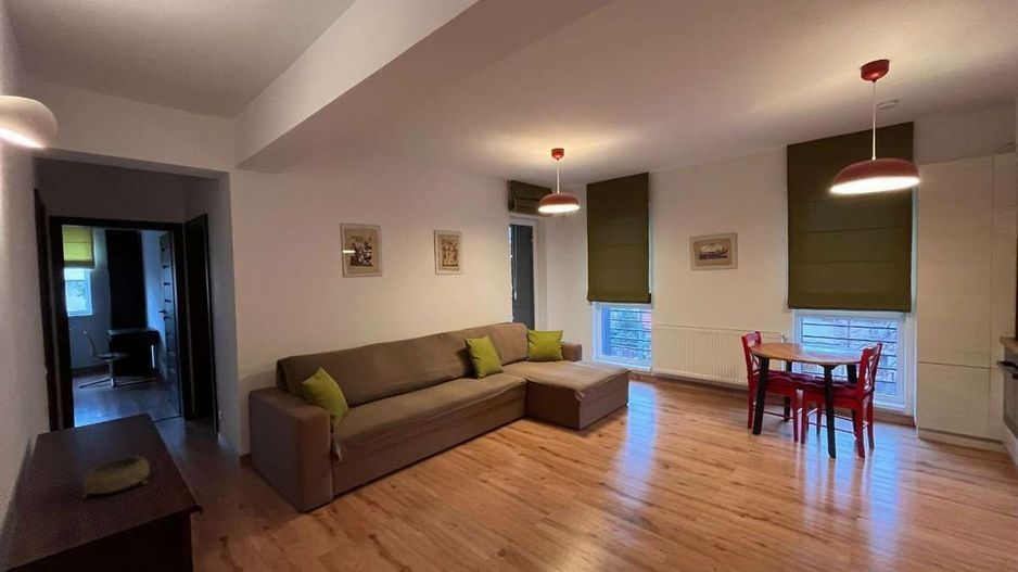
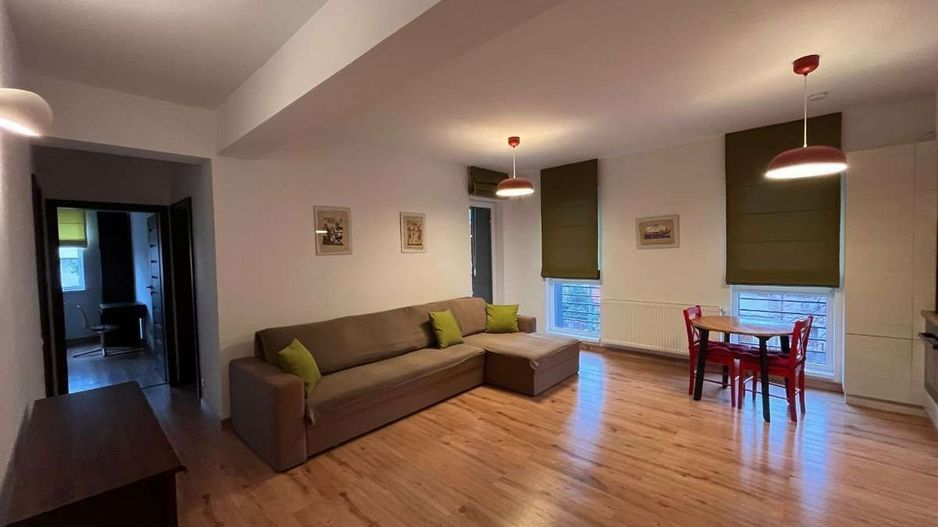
- decorative bowl [80,456,151,500]
